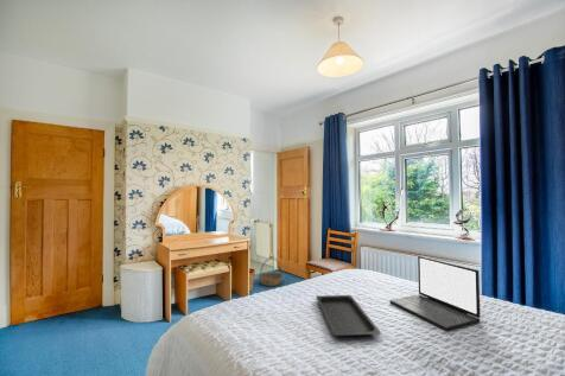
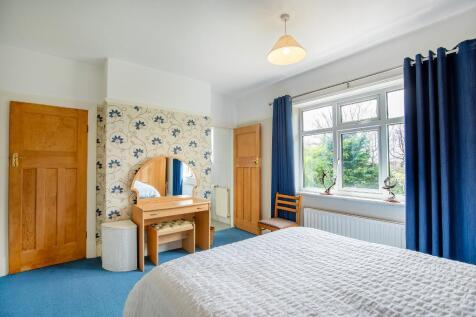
- laptop [389,255,482,332]
- serving tray [315,294,382,338]
- basket [258,256,284,287]
